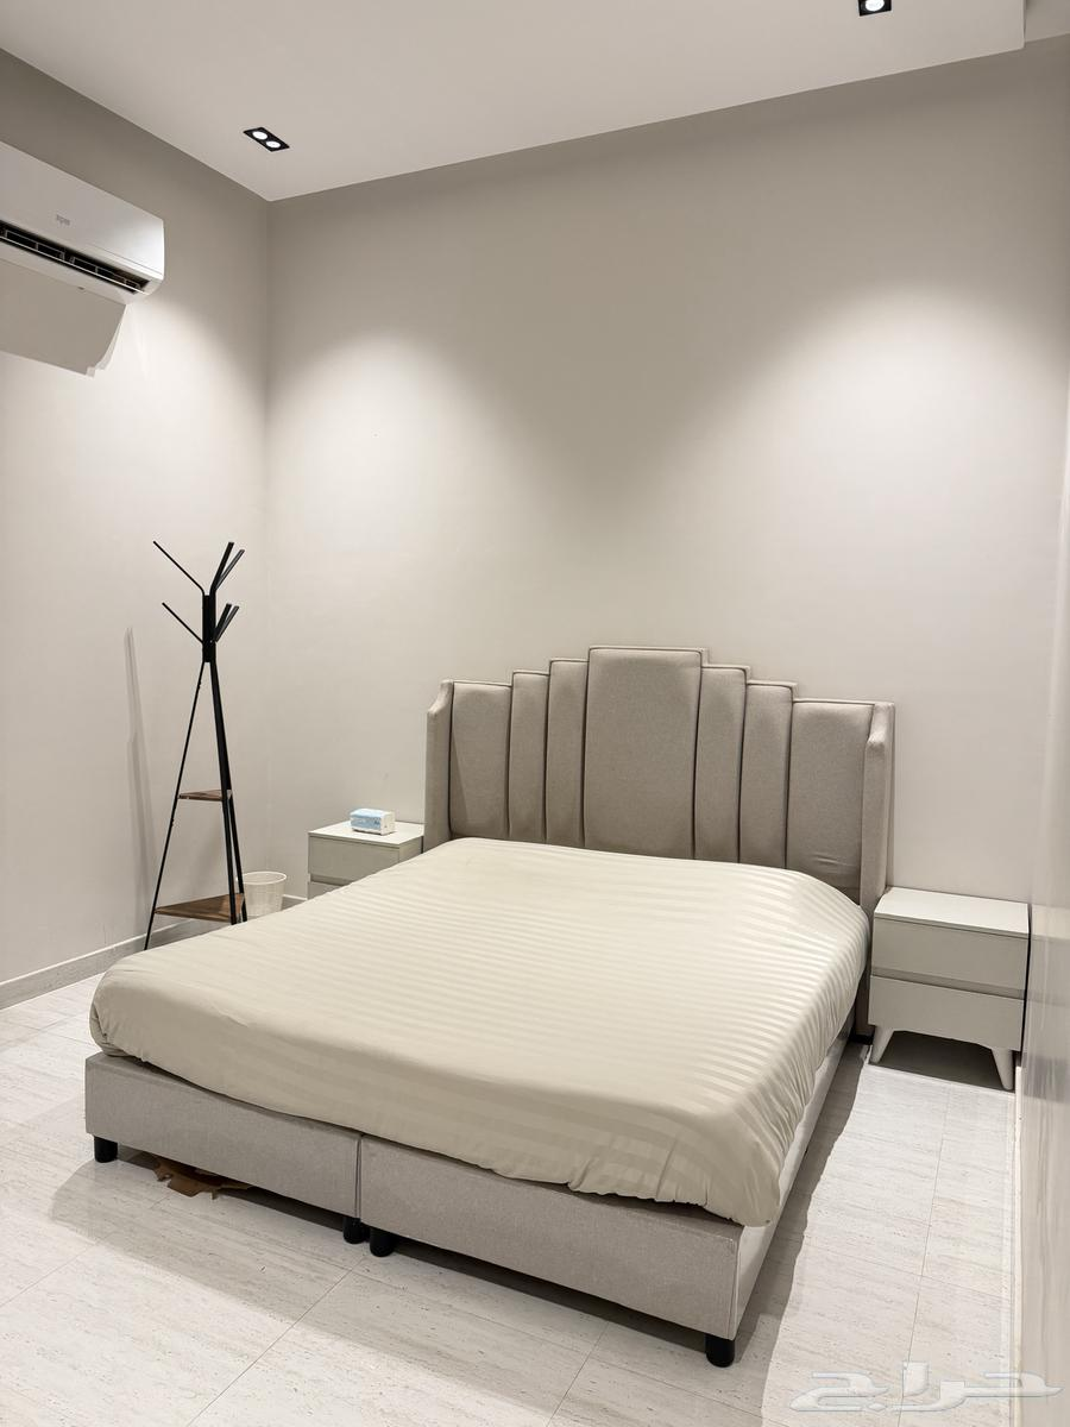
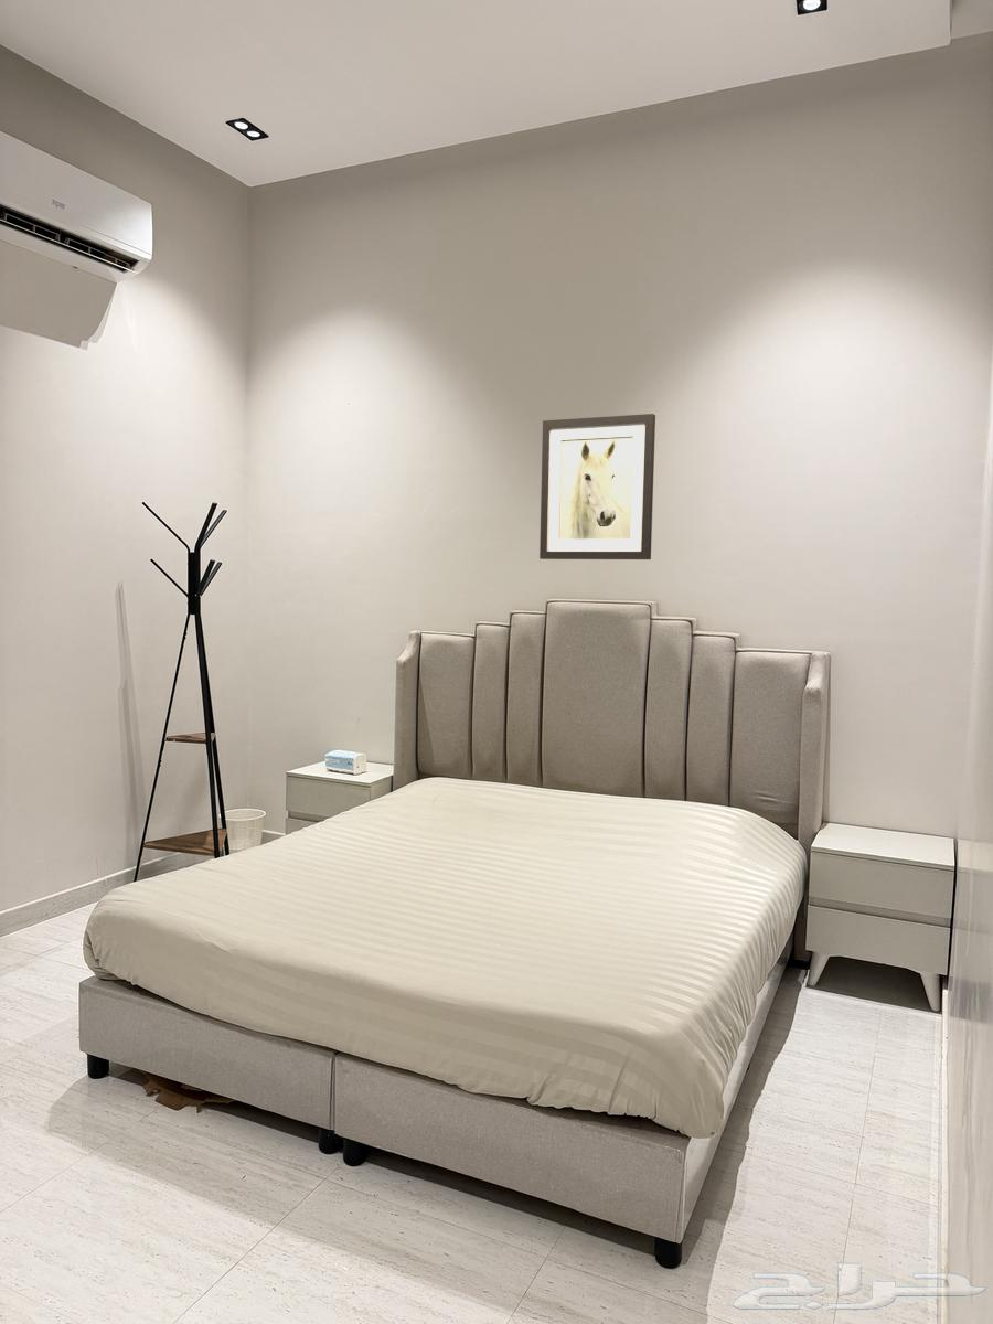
+ wall art [538,413,656,560]
